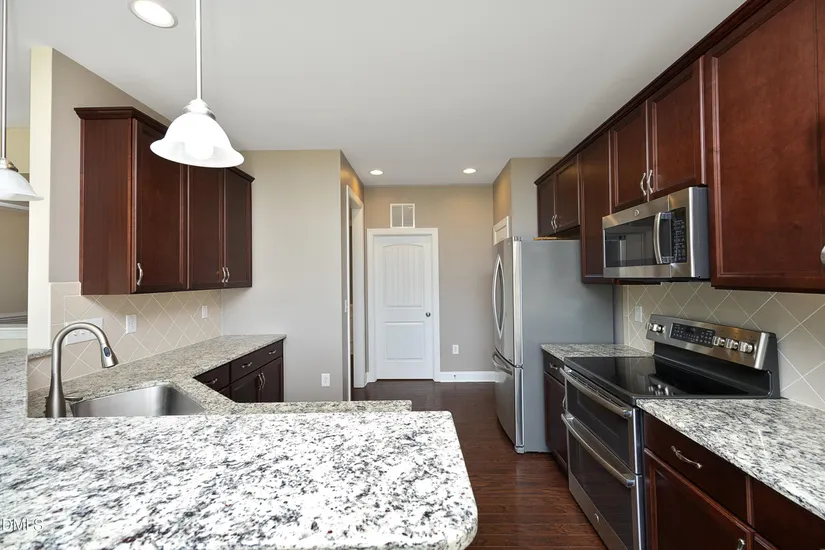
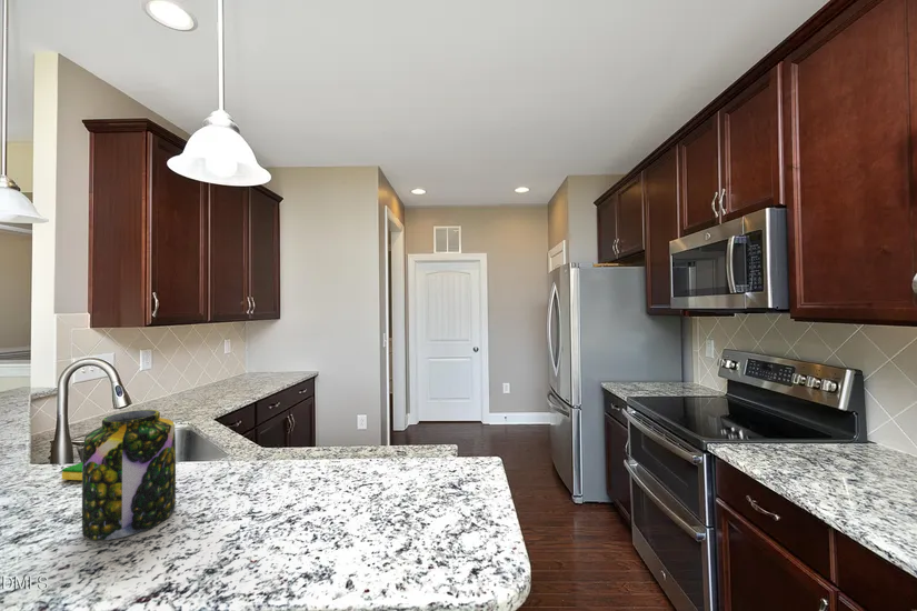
+ dish sponge [61,461,82,481]
+ jar [81,409,177,541]
